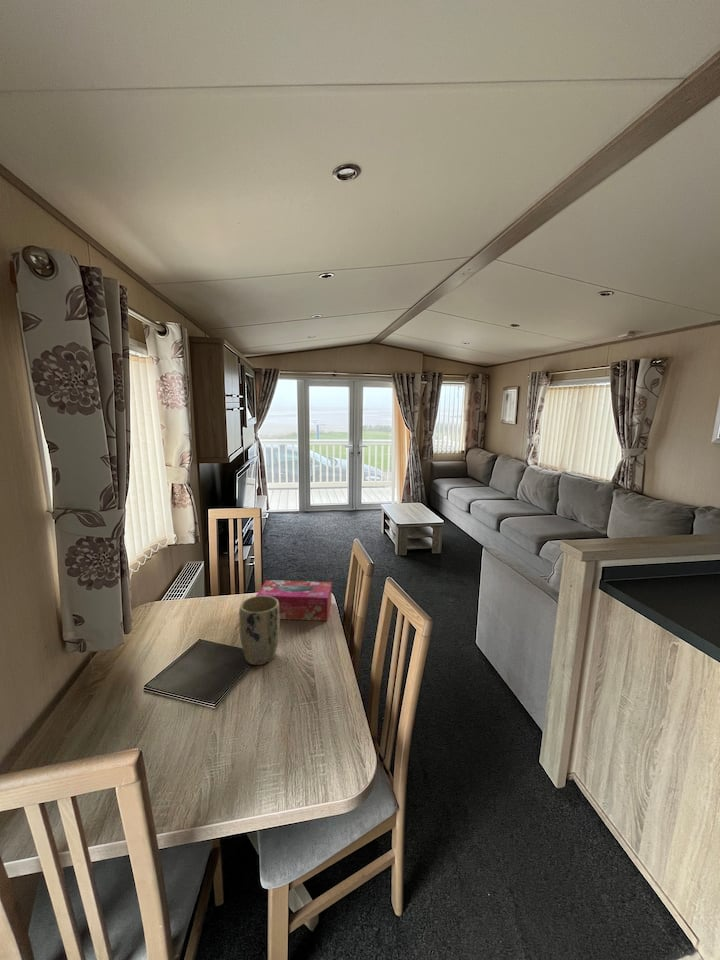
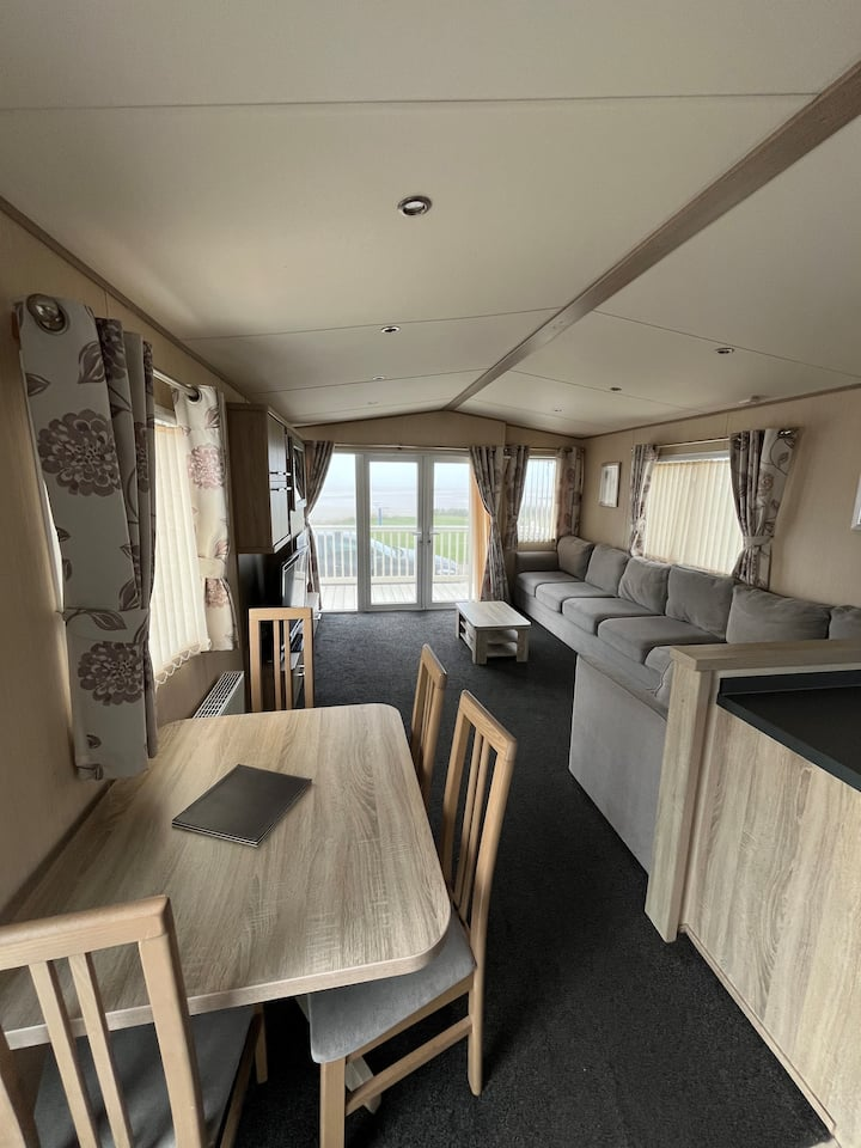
- plant pot [238,595,281,666]
- tissue box [255,579,332,622]
